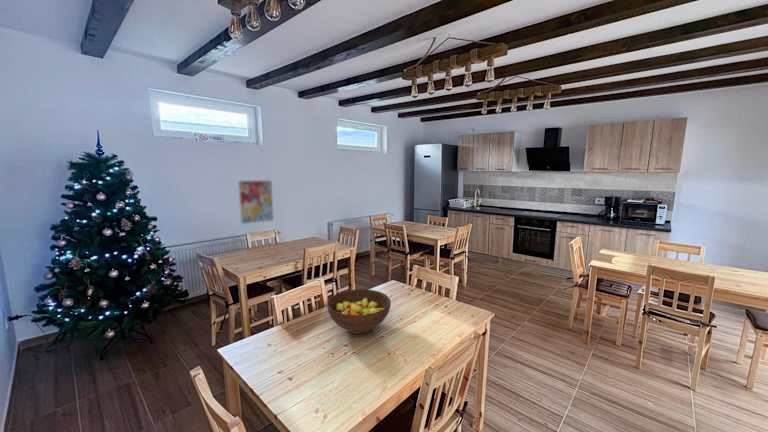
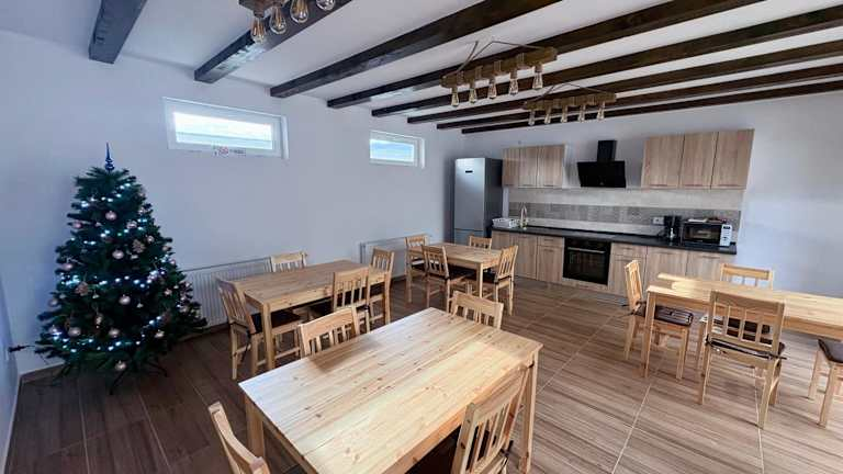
- wall art [237,179,275,225]
- fruit bowl [326,288,392,335]
